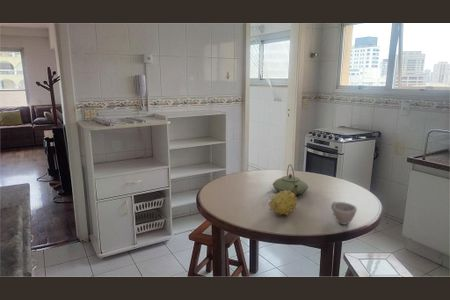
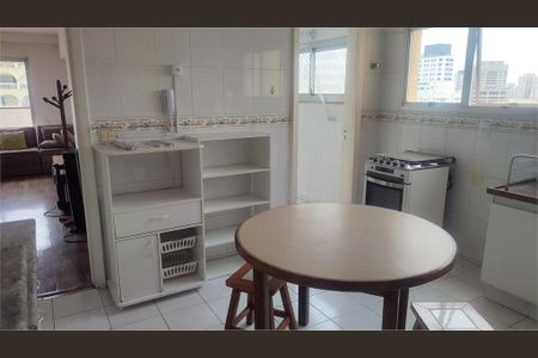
- cup [330,201,358,226]
- teapot [272,163,309,196]
- fruit [267,190,299,217]
